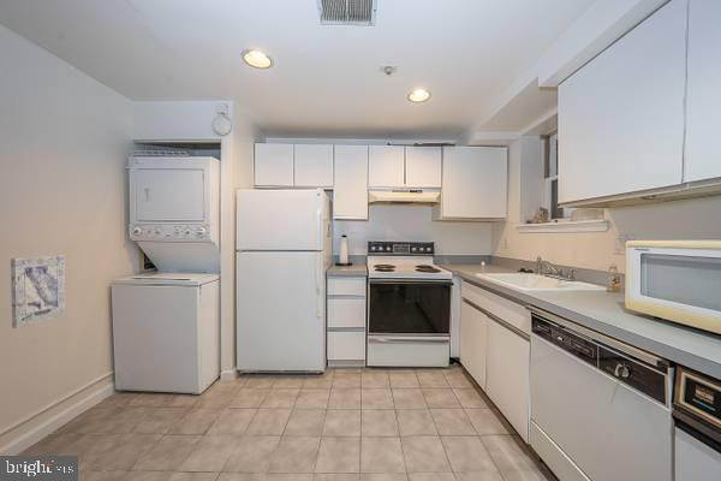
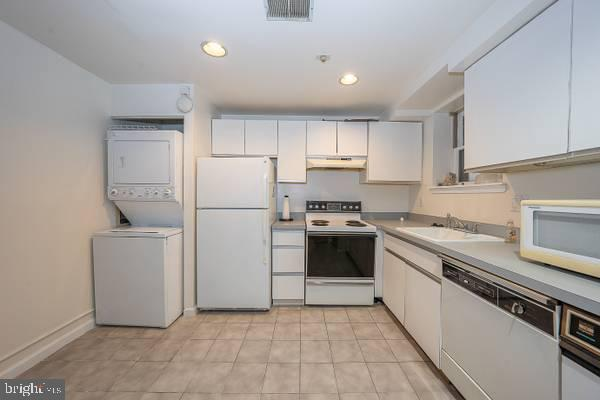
- wall art [10,254,66,329]
